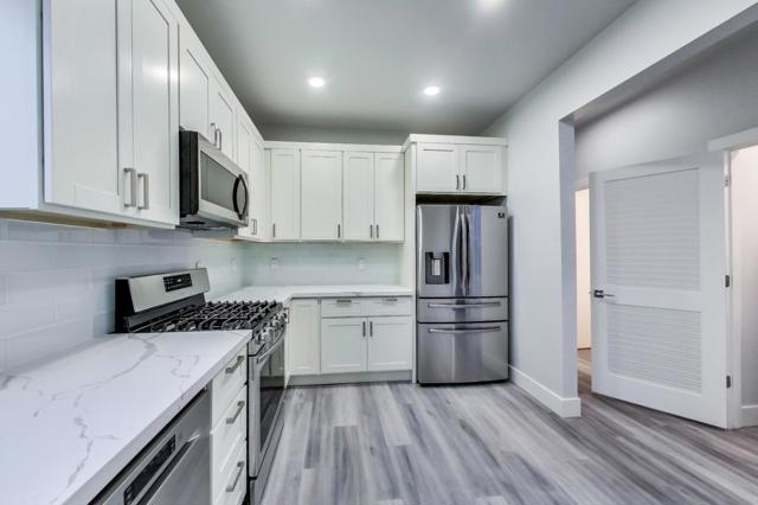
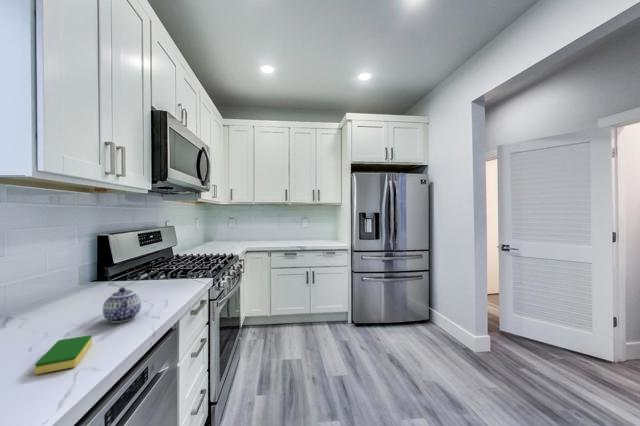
+ dish sponge [34,334,93,375]
+ teapot [102,287,142,324]
